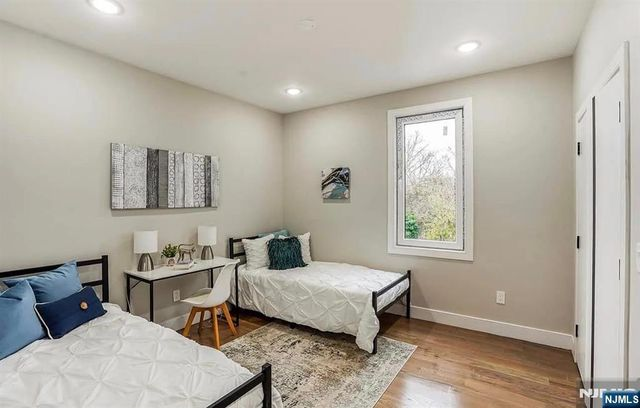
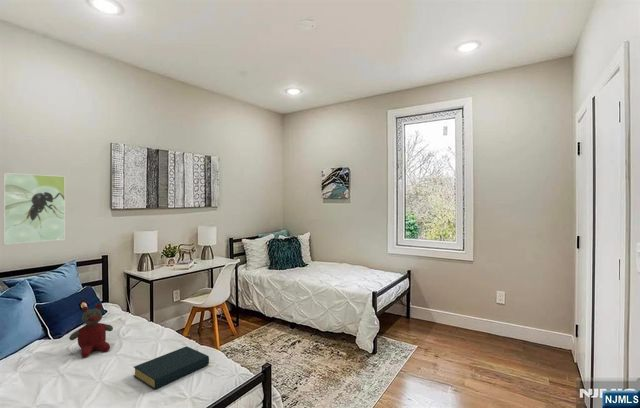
+ hardback book [132,345,210,390]
+ stuffed bear [68,303,114,358]
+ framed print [2,172,66,245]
